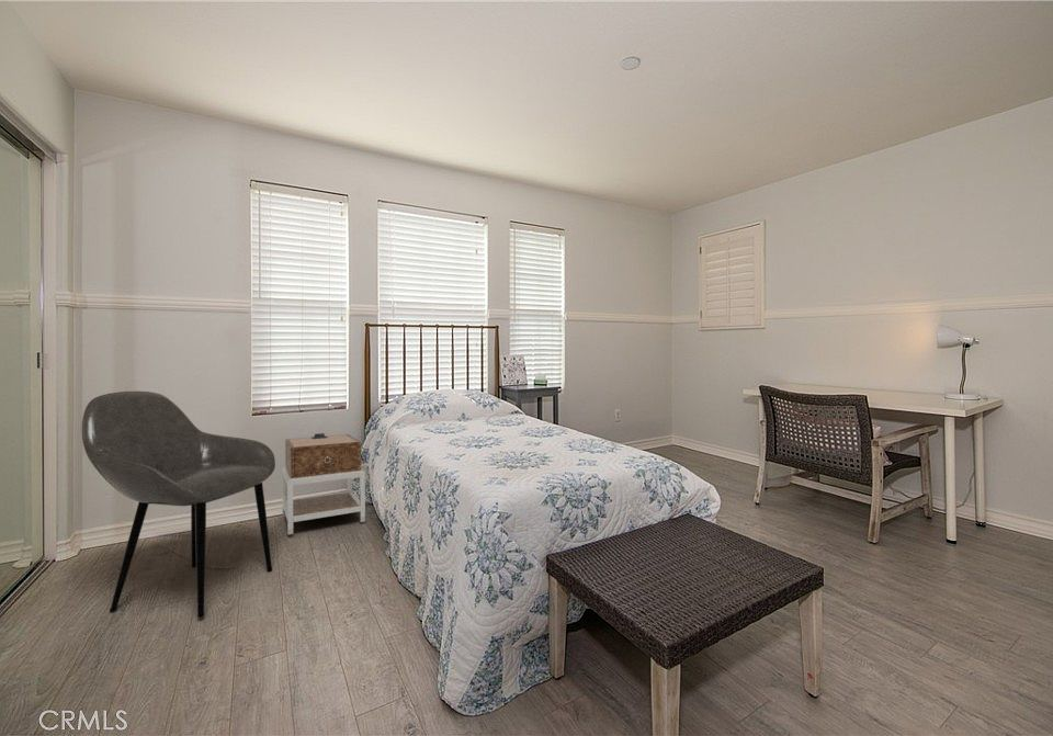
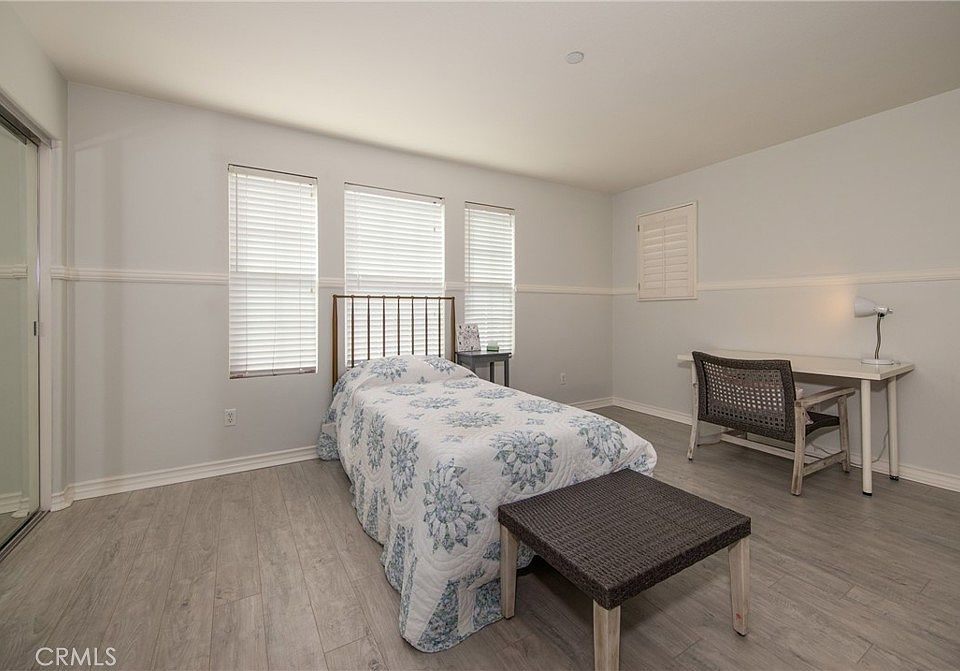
- armchair [81,390,276,619]
- nightstand [281,432,366,536]
